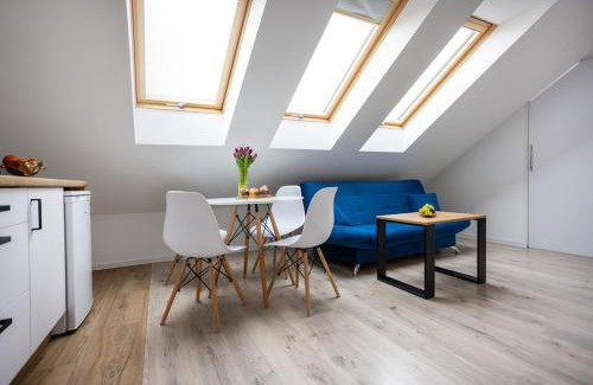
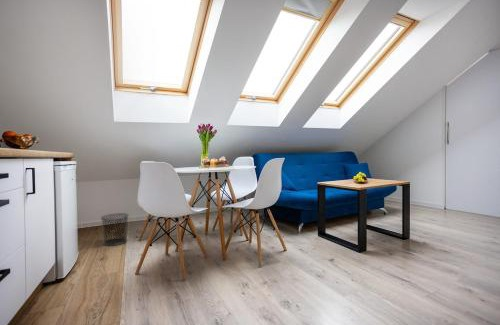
+ waste bin [100,212,130,247]
